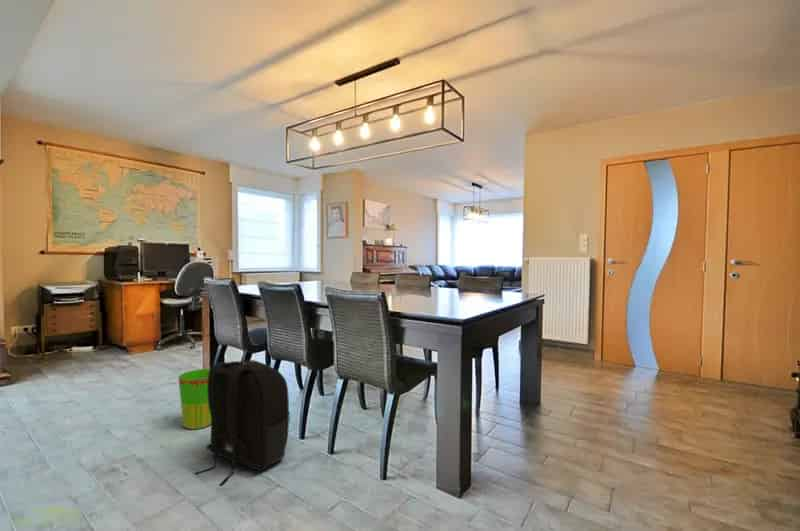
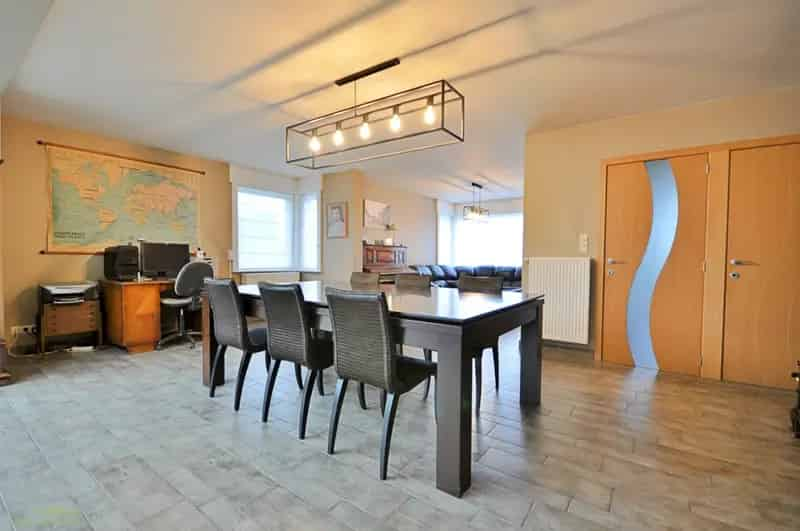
- waste bin [177,368,211,430]
- backpack [194,359,291,486]
